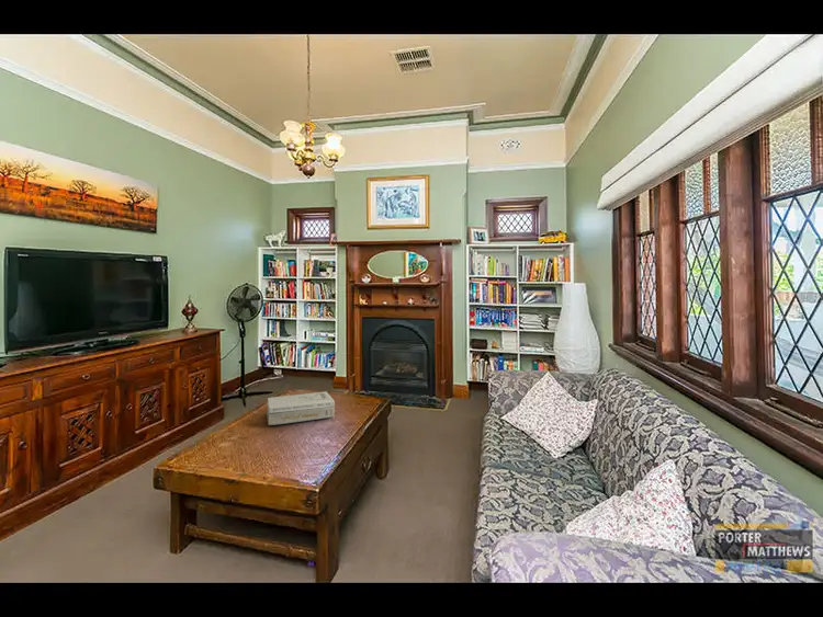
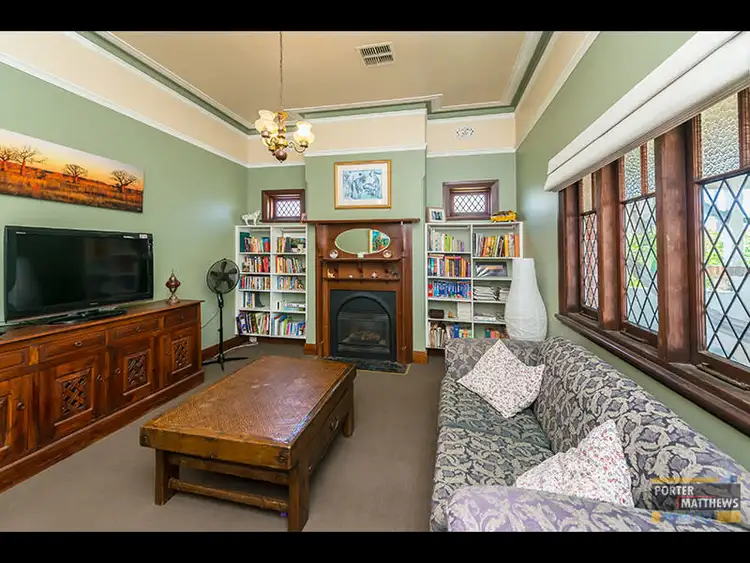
- books [266,390,336,426]
